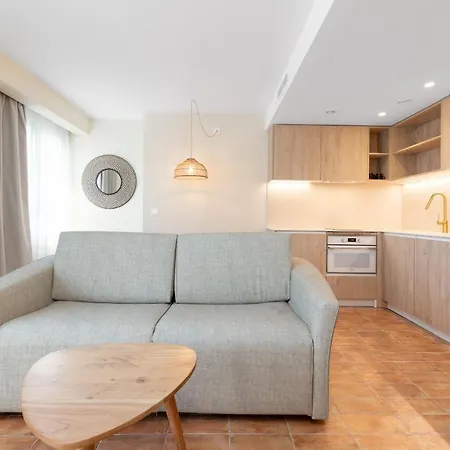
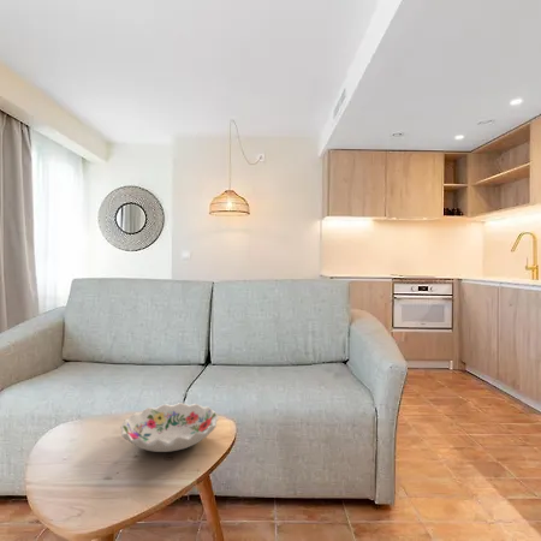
+ decorative bowl [120,402,220,453]
